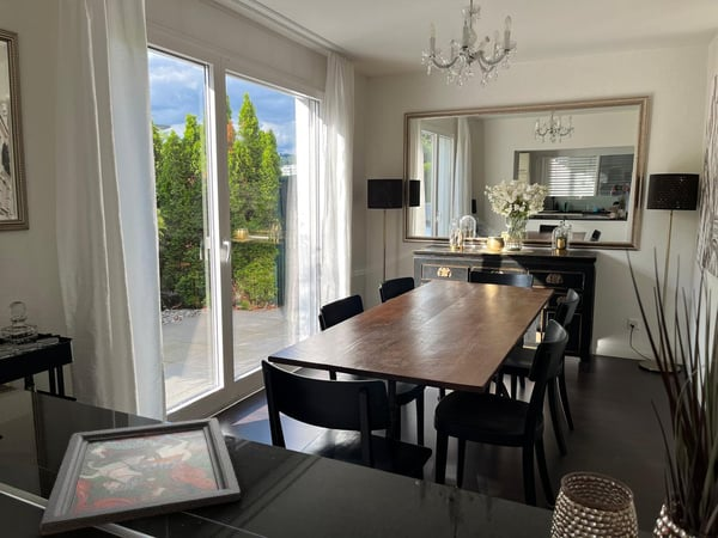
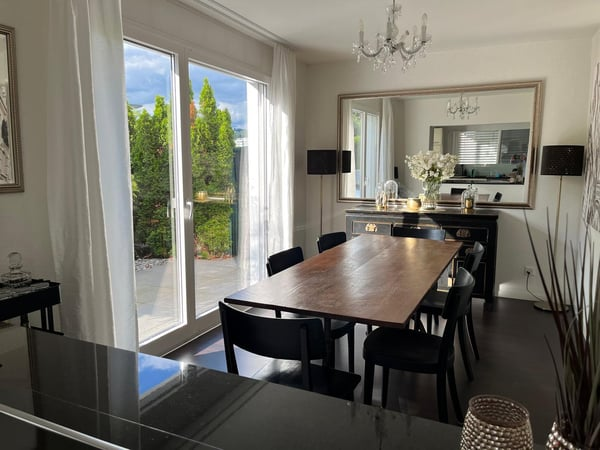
- decorative tray [38,417,242,536]
